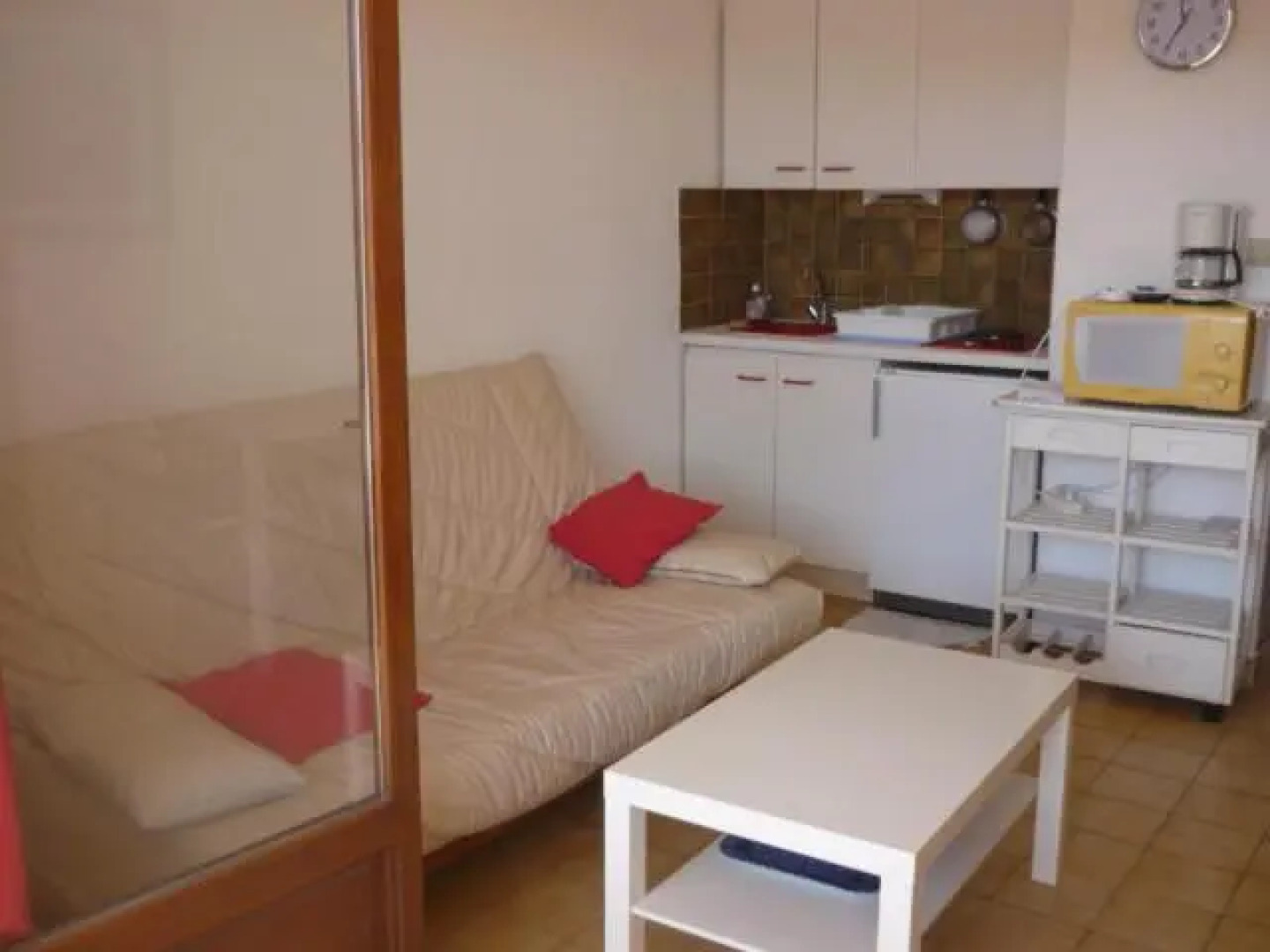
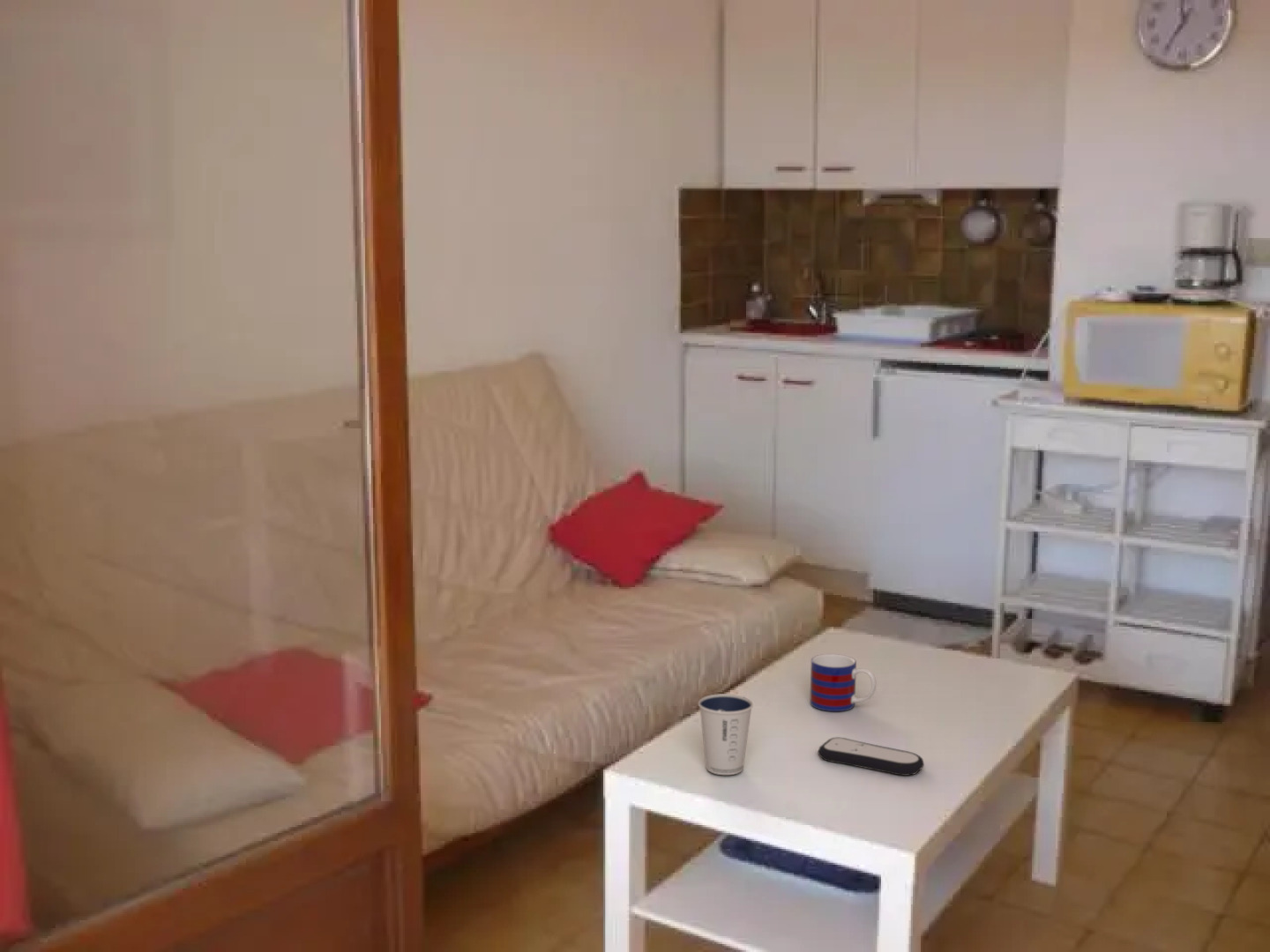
+ dixie cup [698,693,754,776]
+ mug [809,653,877,712]
+ remote control [817,736,925,777]
